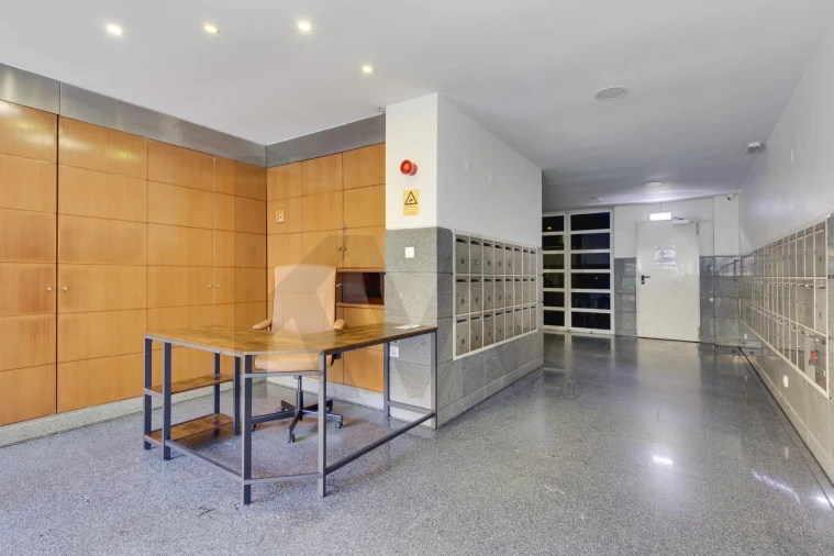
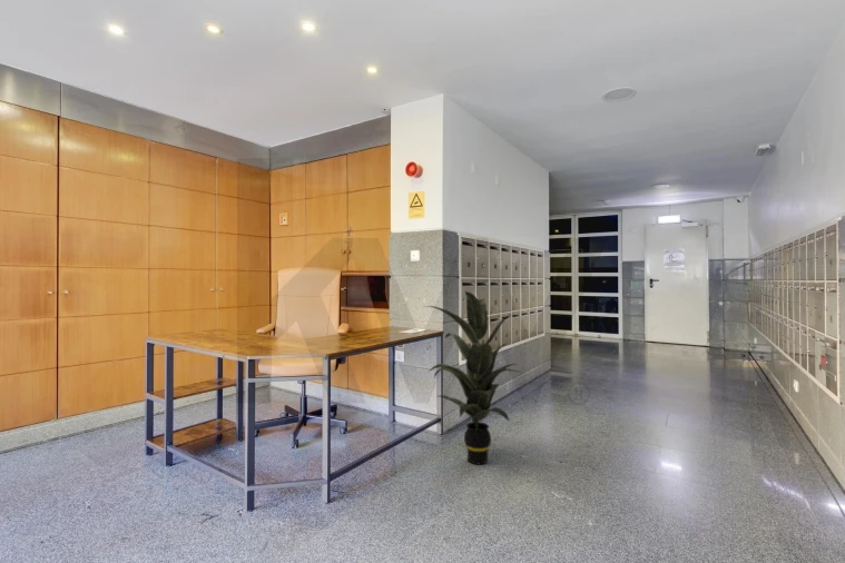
+ indoor plant [422,290,522,465]
